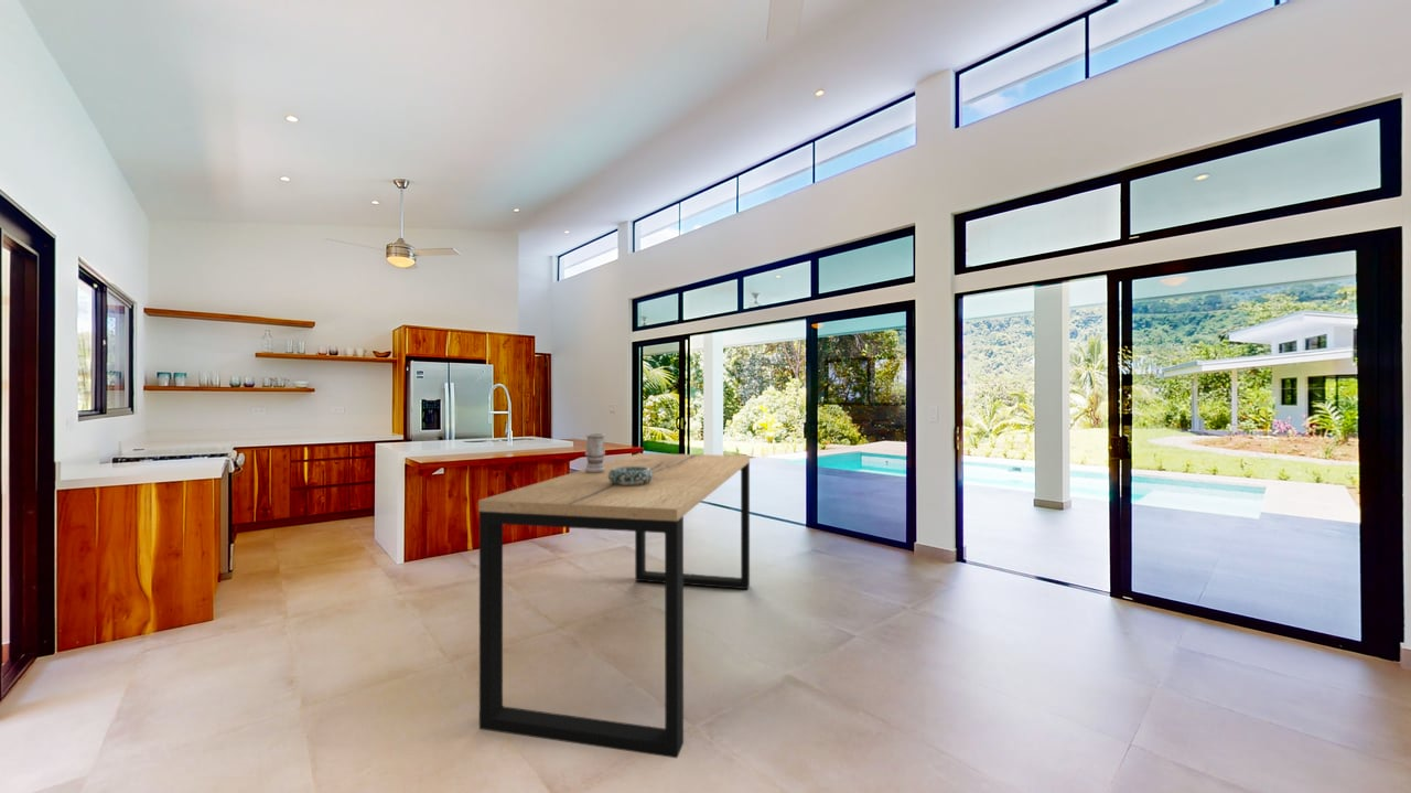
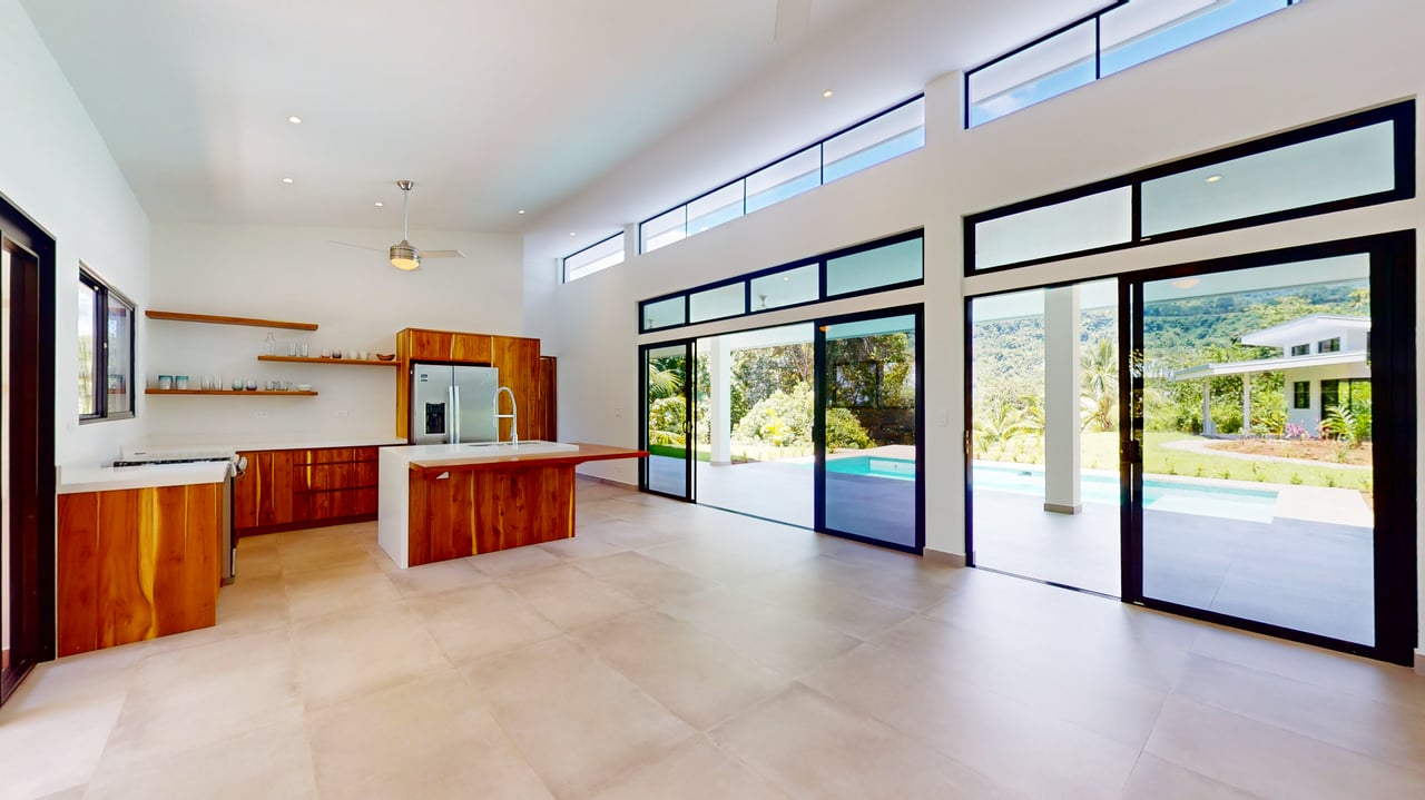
- vase [584,432,606,473]
- decorative bowl [608,467,653,485]
- dining table [477,452,751,759]
